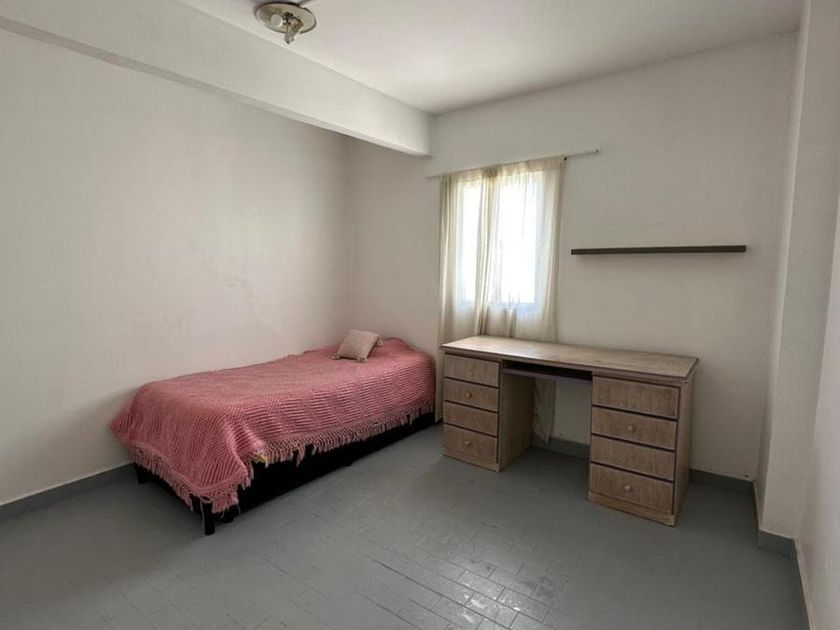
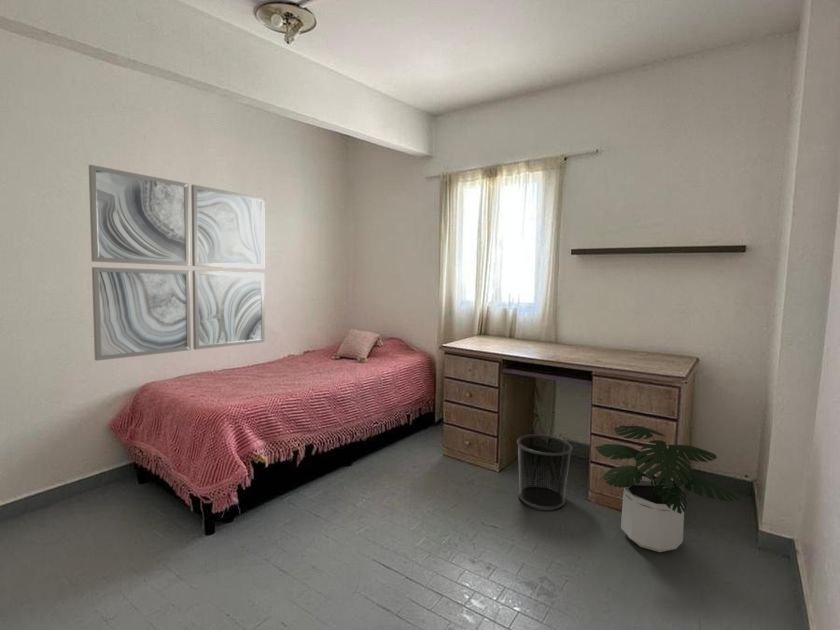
+ potted plant [594,425,741,553]
+ wall art [88,164,266,362]
+ waste bin [516,433,573,510]
